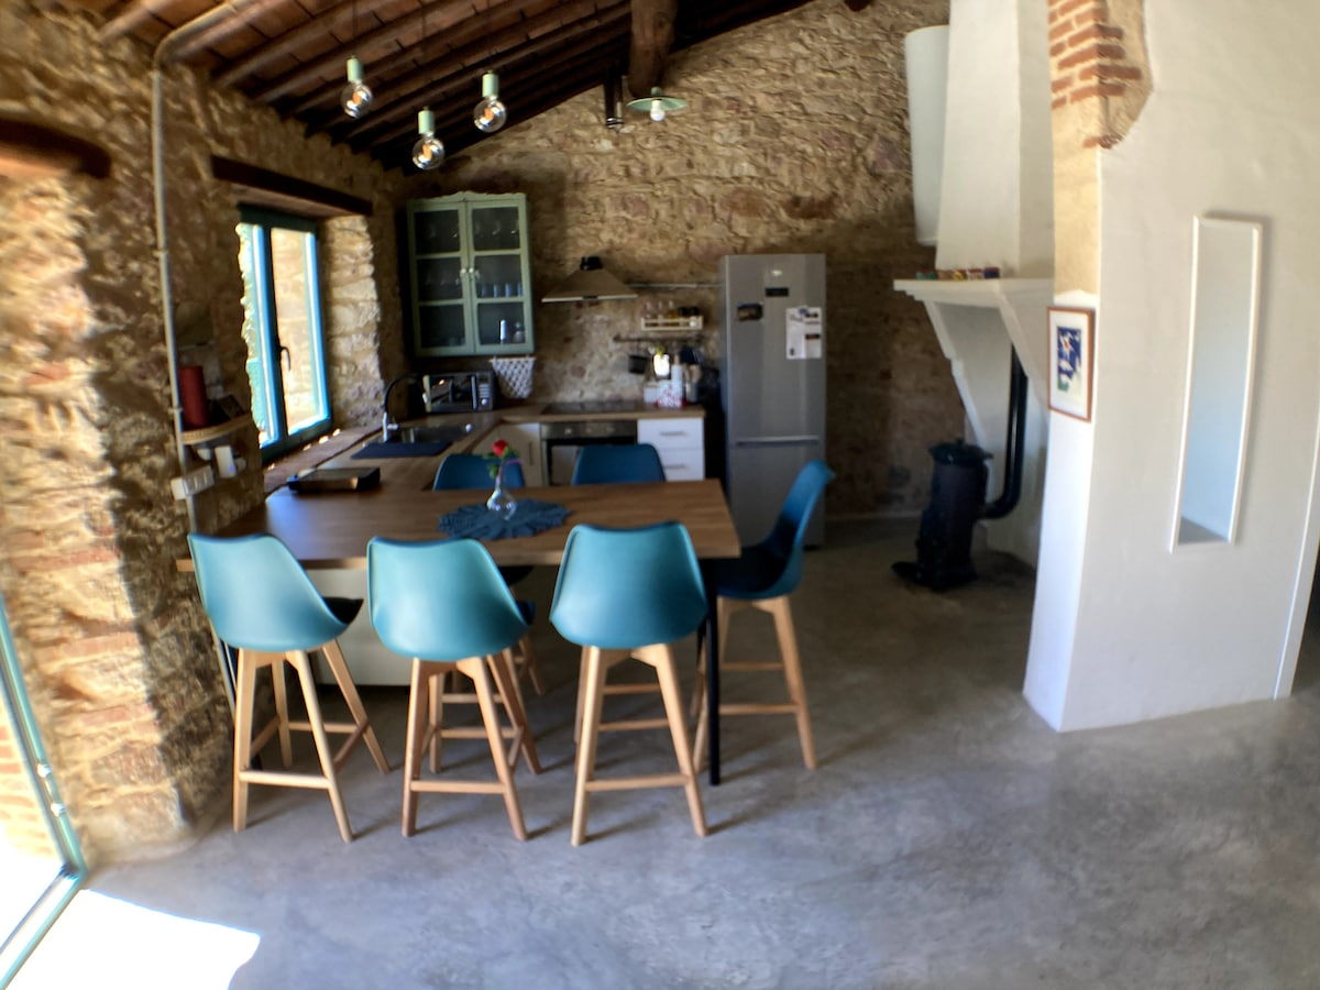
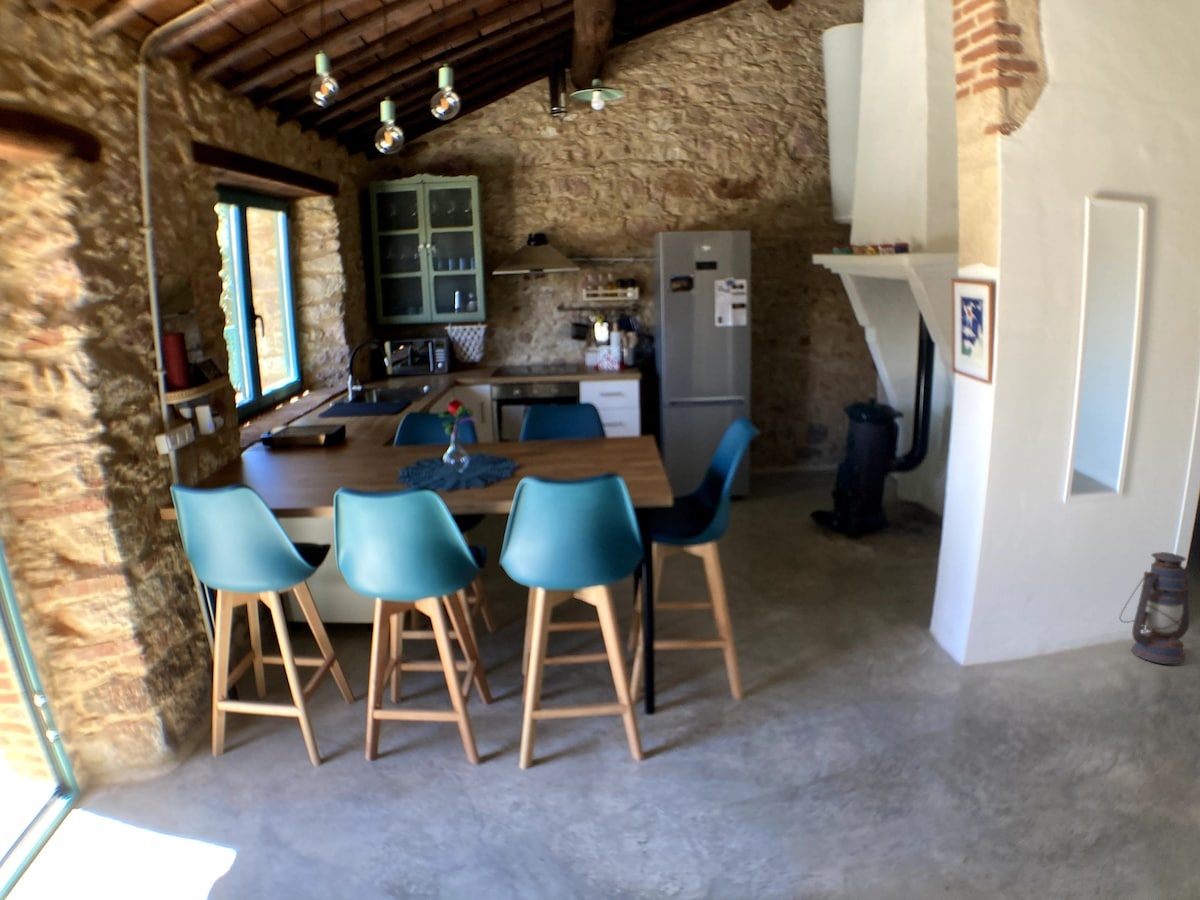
+ lantern [1119,551,1191,665]
